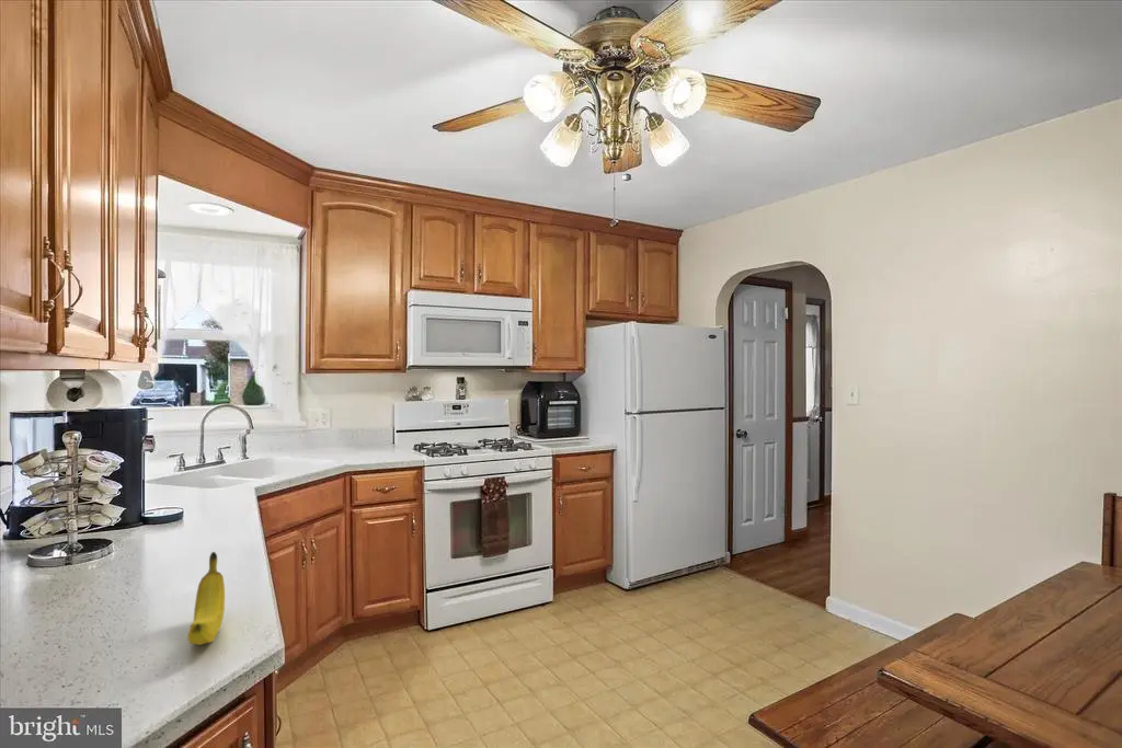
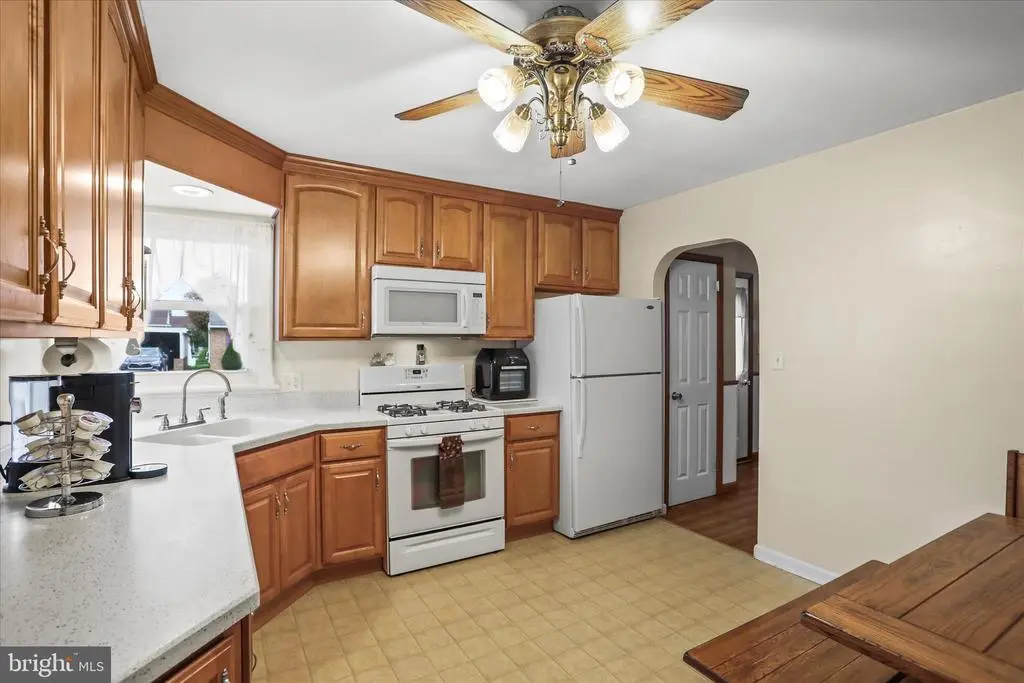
- fruit [186,551,226,646]
